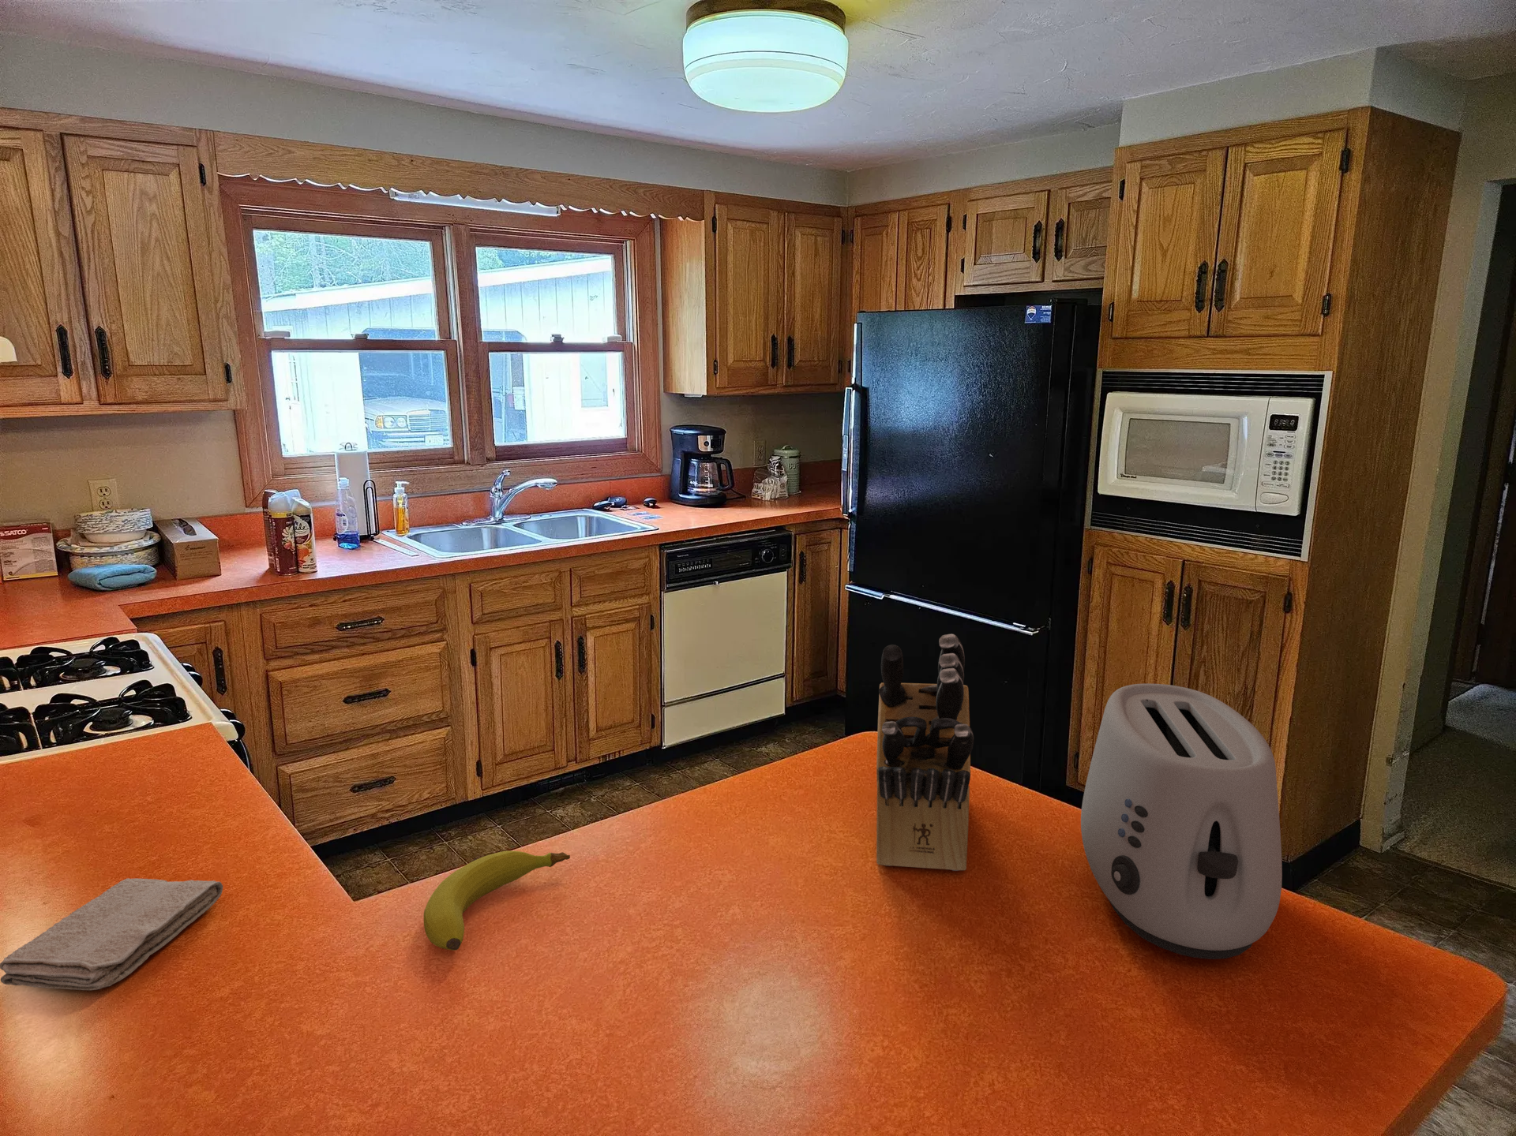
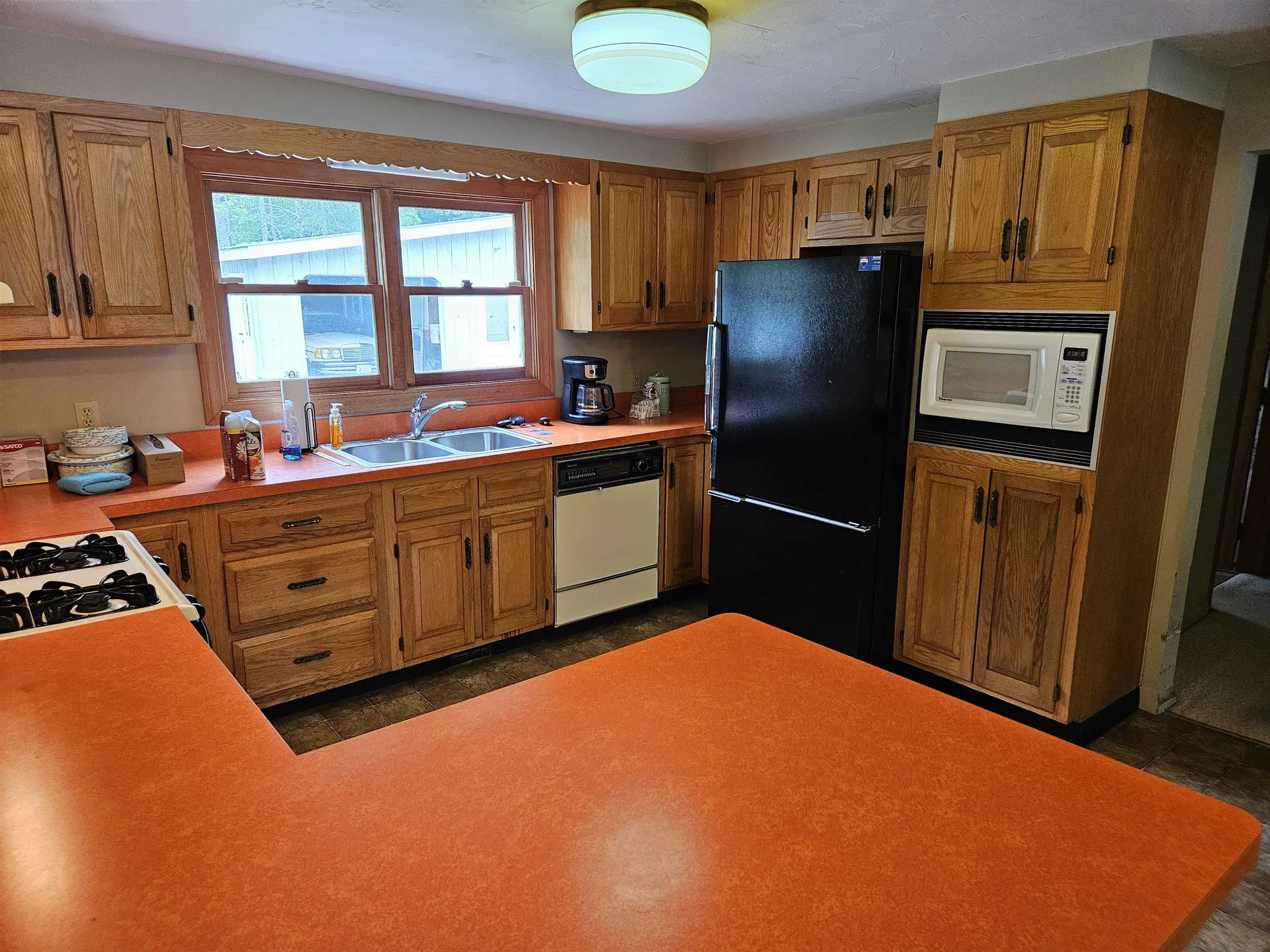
- washcloth [0,877,223,990]
- fruit [424,850,571,951]
- toaster [1080,684,1283,961]
- knife block [876,634,974,872]
